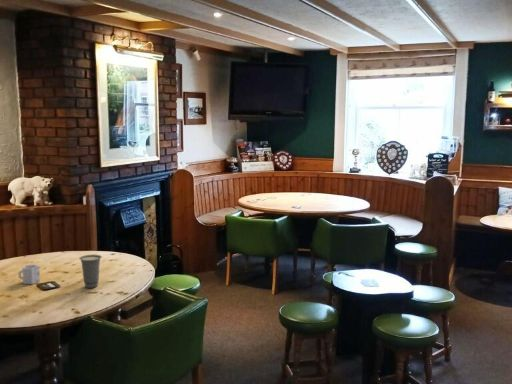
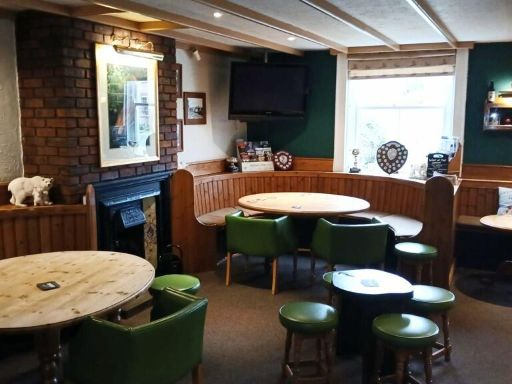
- cup [17,263,41,285]
- cup [78,254,103,289]
